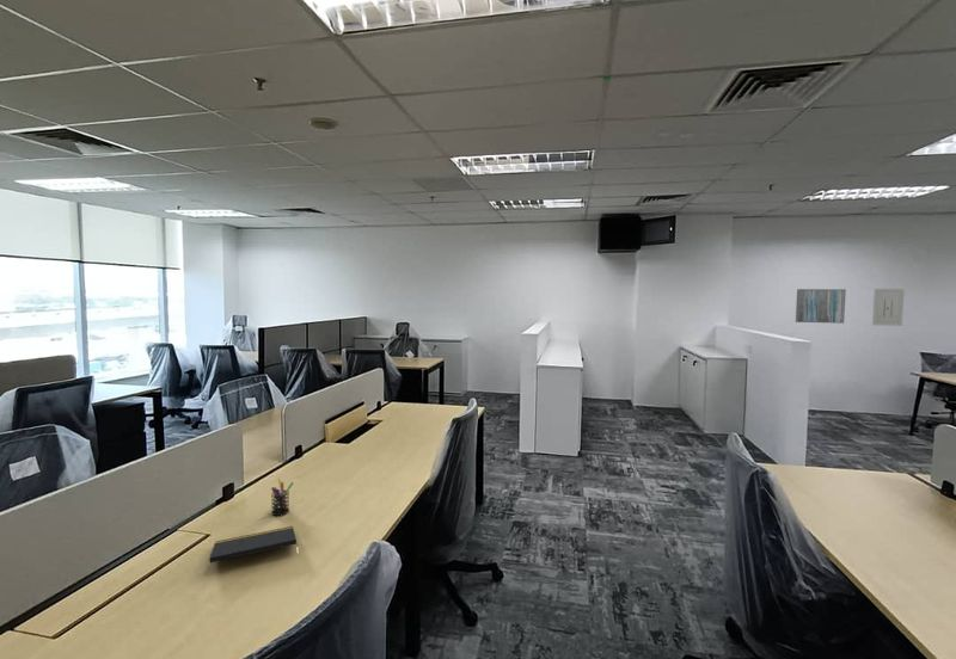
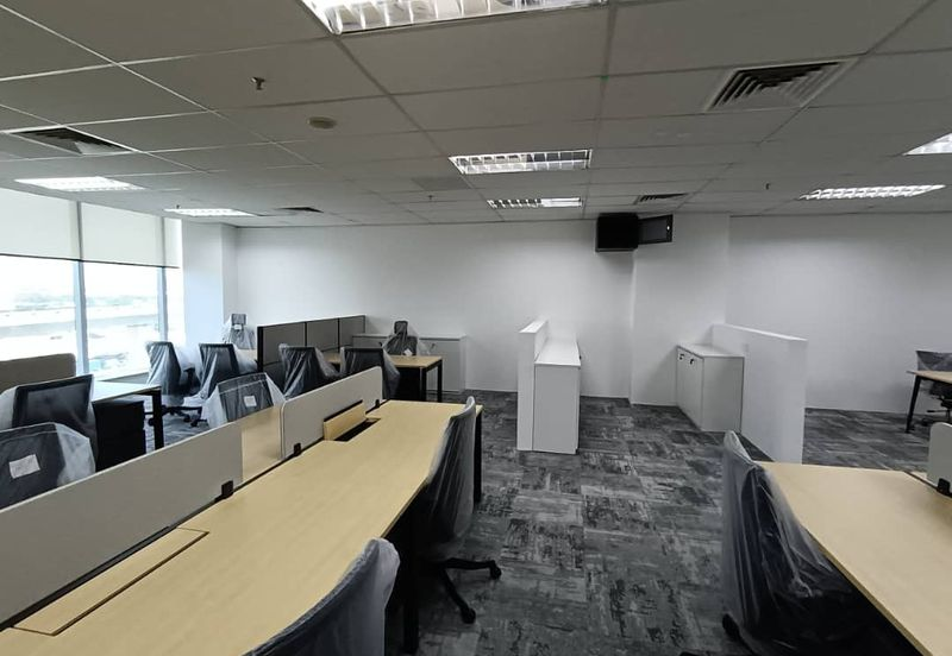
- wall art [871,288,906,327]
- notepad [209,525,299,563]
- pen holder [270,478,295,517]
- wall art [795,288,847,325]
